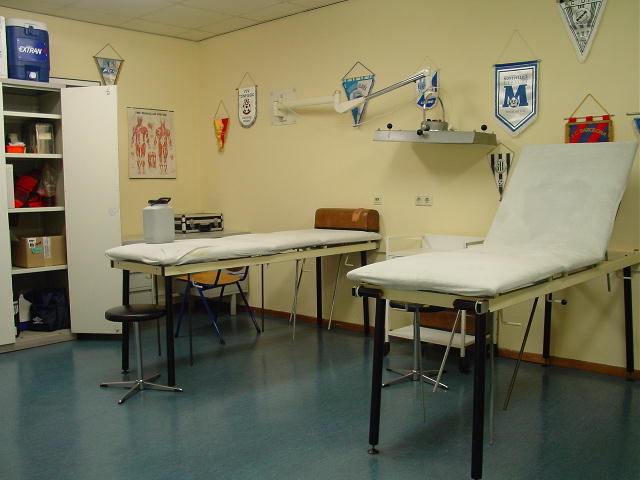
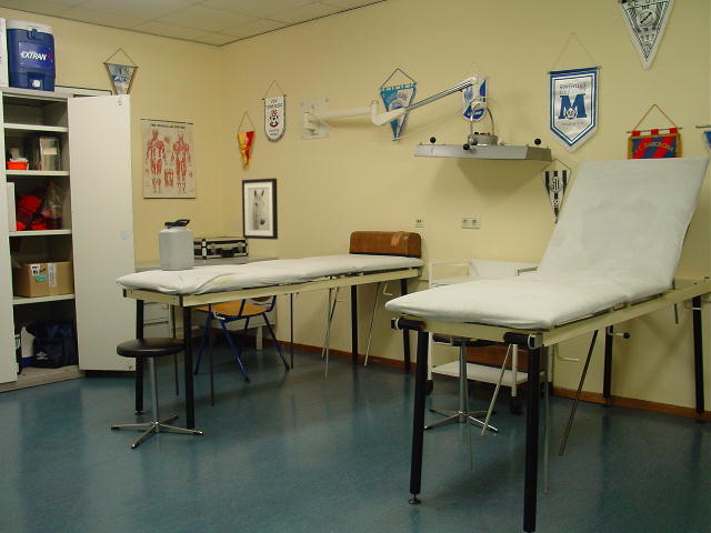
+ wall art [241,177,279,241]
